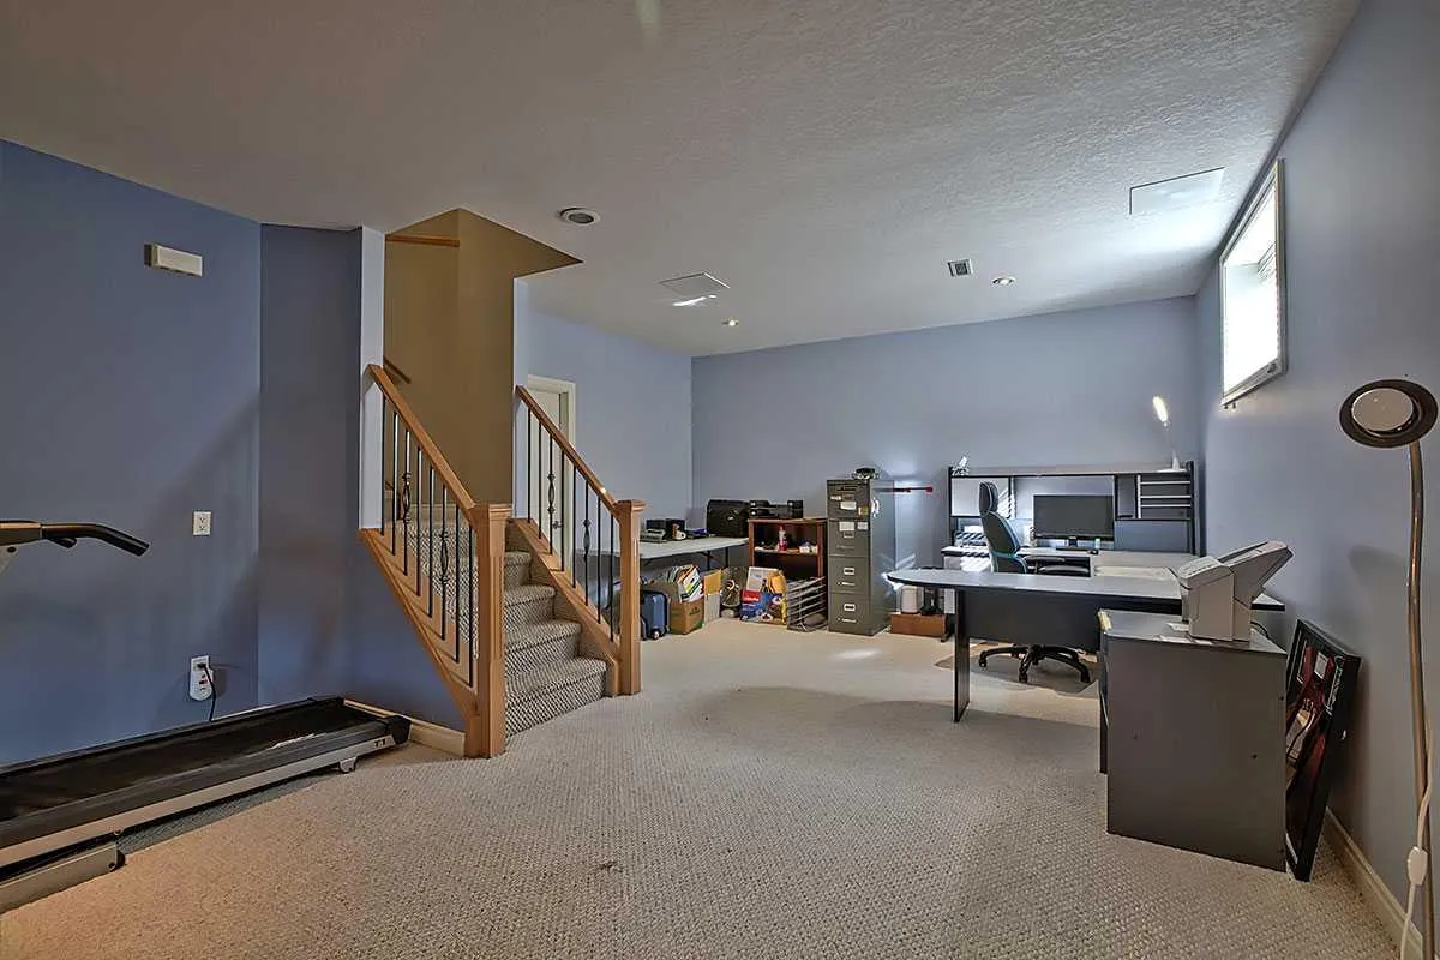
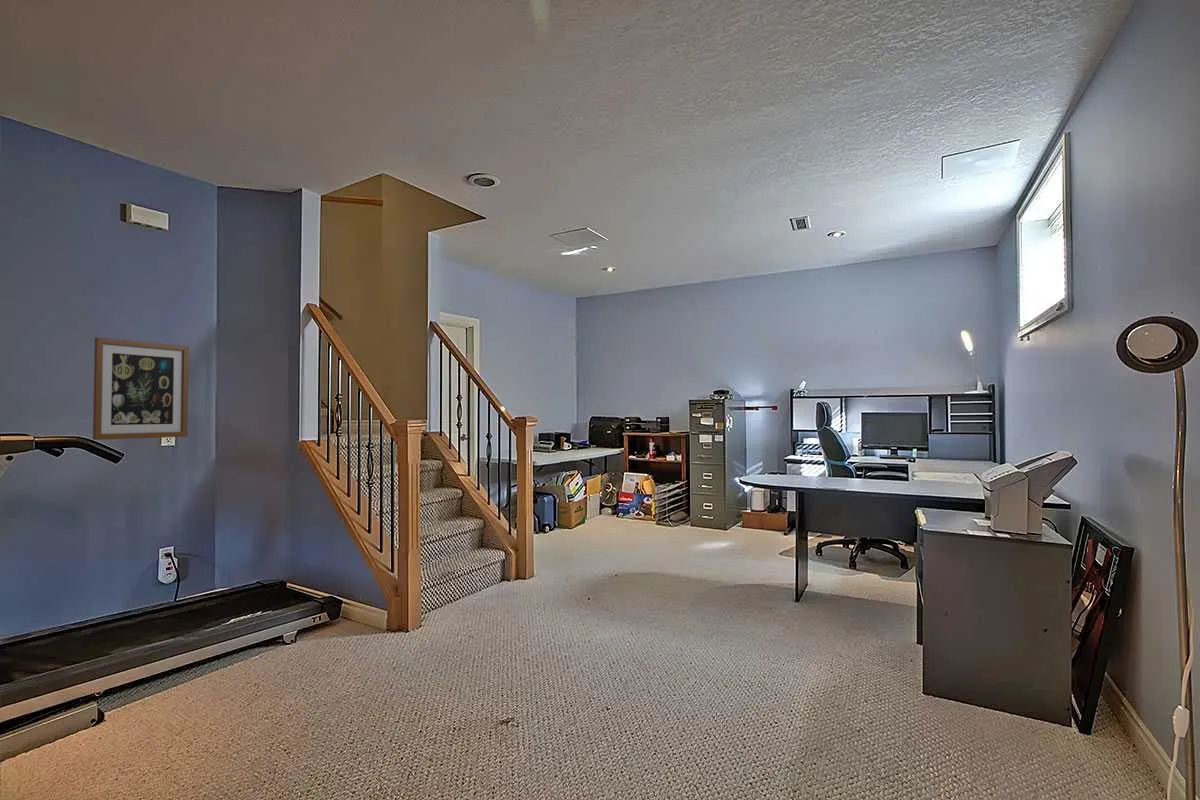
+ wall art [92,336,190,441]
